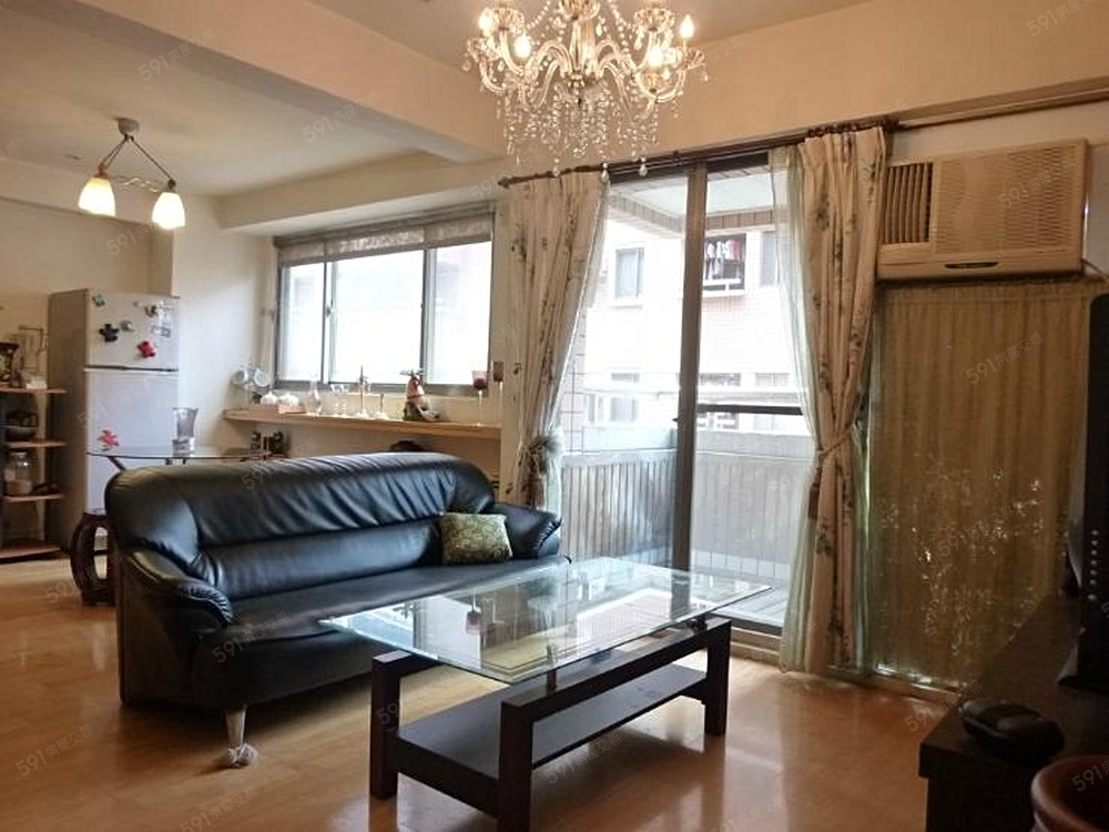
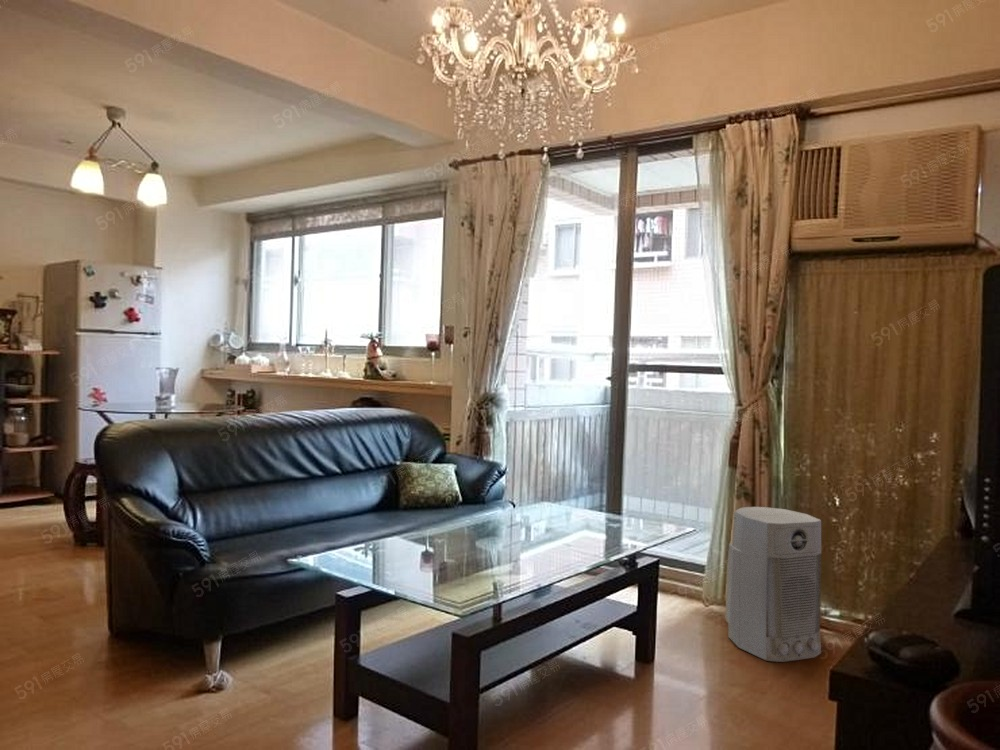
+ air purifier [724,506,822,663]
